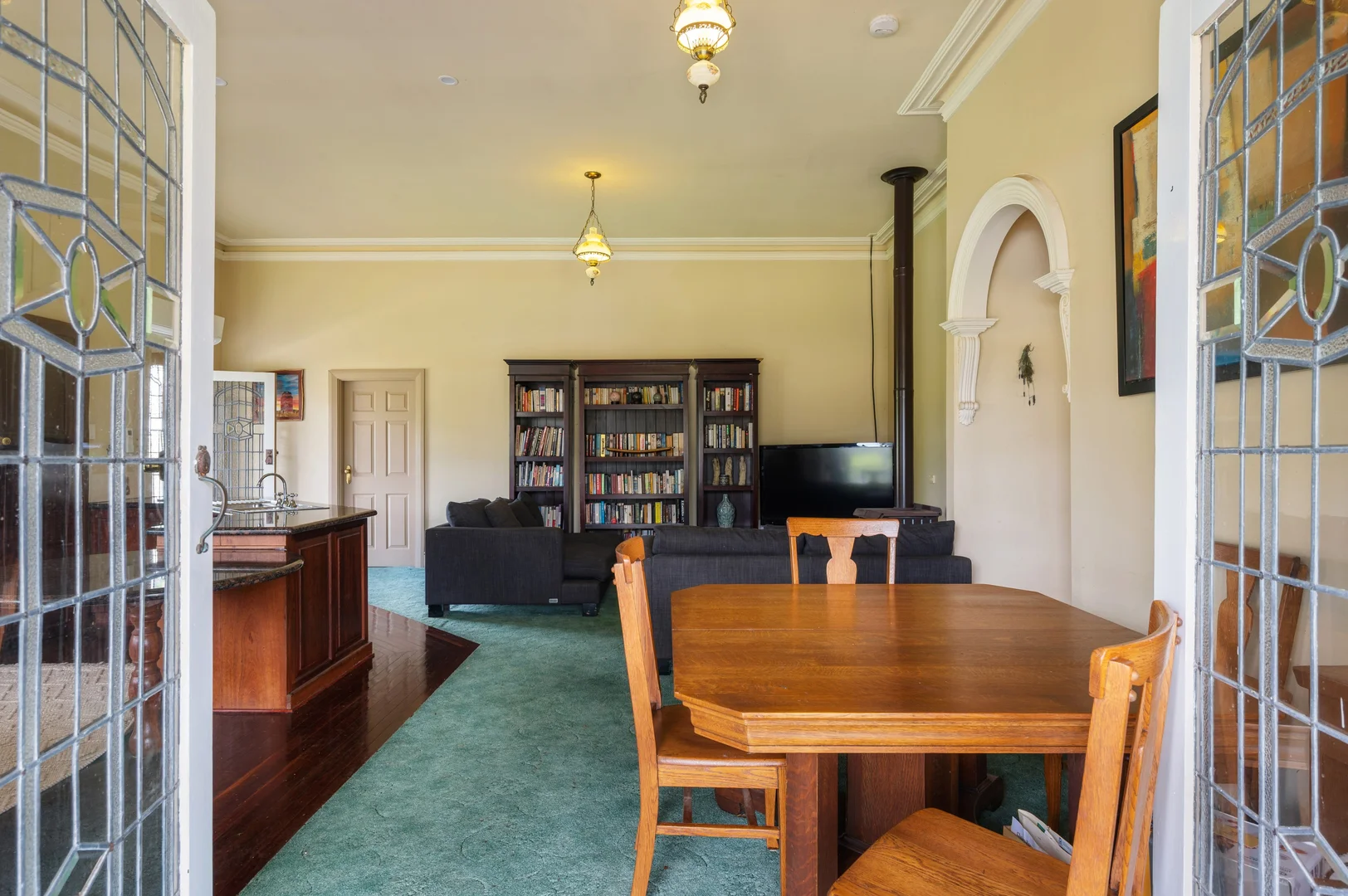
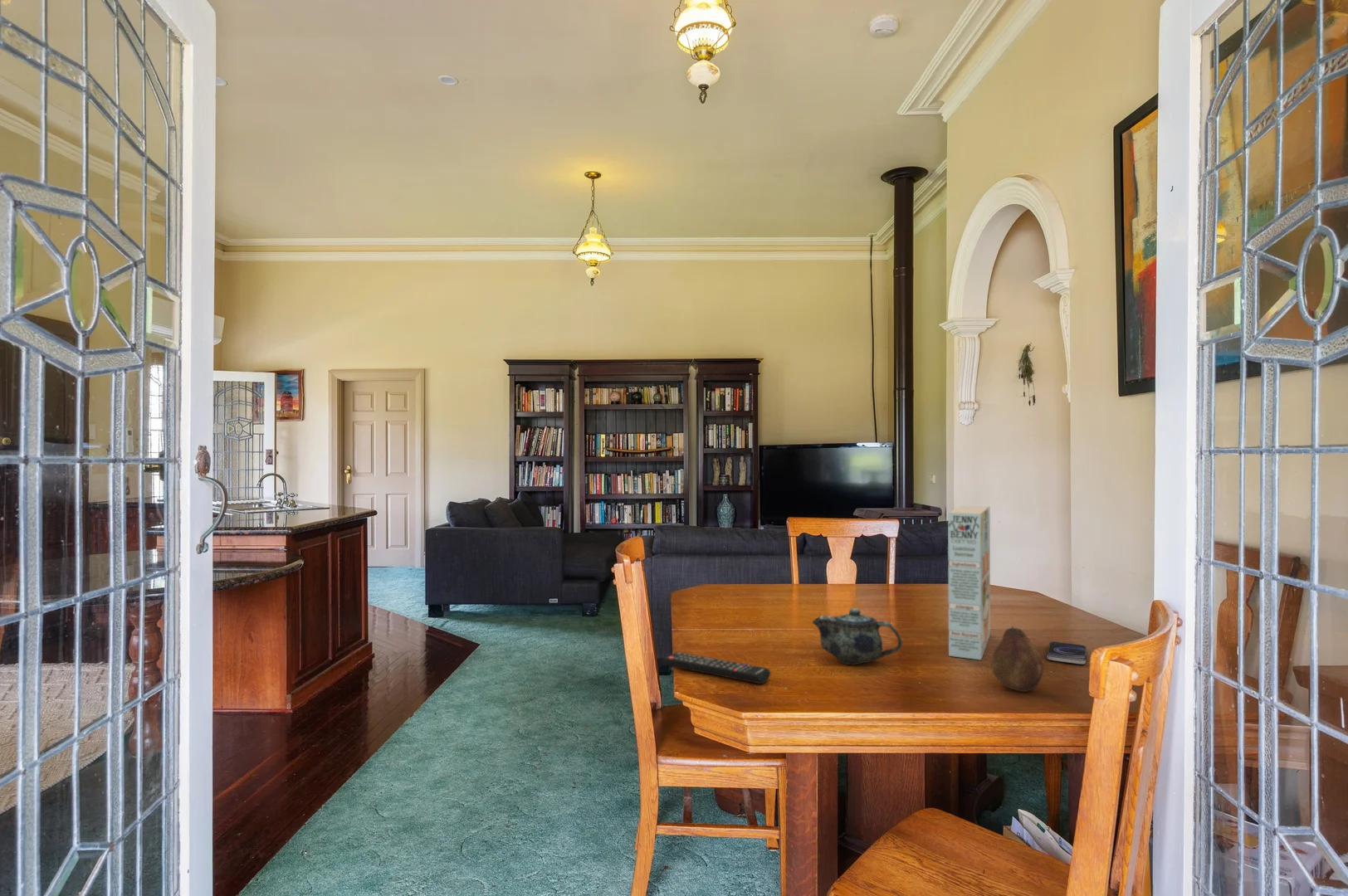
+ chinaware [812,607,903,665]
+ fruit [990,626,1044,693]
+ smartphone [1046,640,1087,665]
+ remote control [660,651,771,684]
+ cereal box [947,504,991,661]
